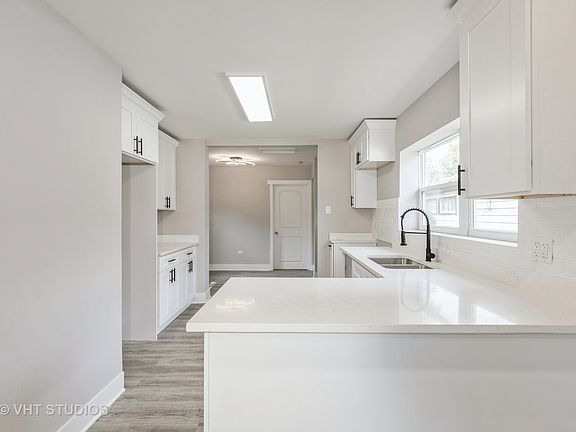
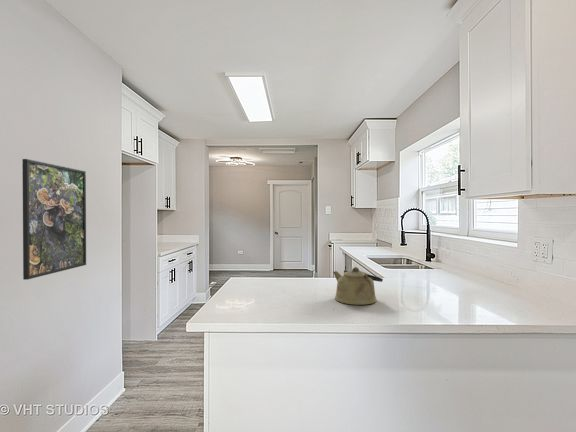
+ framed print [21,158,87,281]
+ kettle [332,266,384,306]
